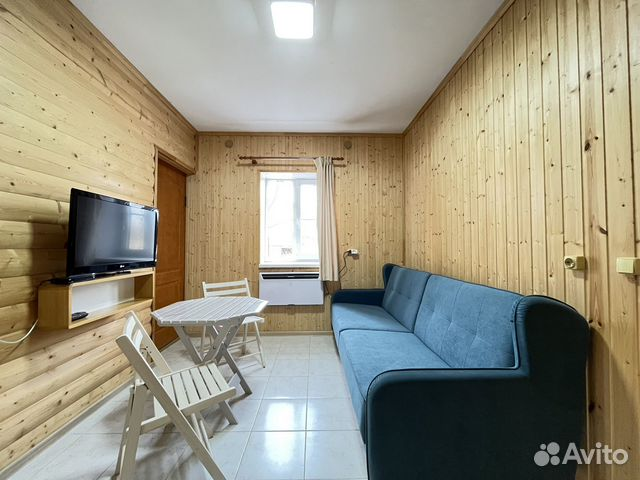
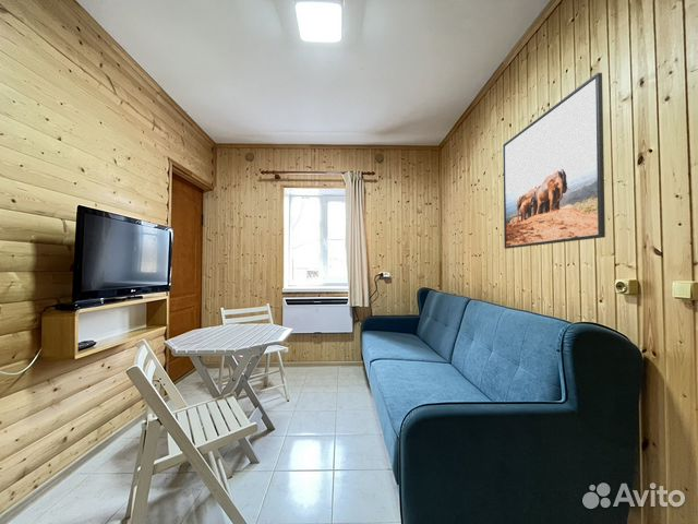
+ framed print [502,72,606,250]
